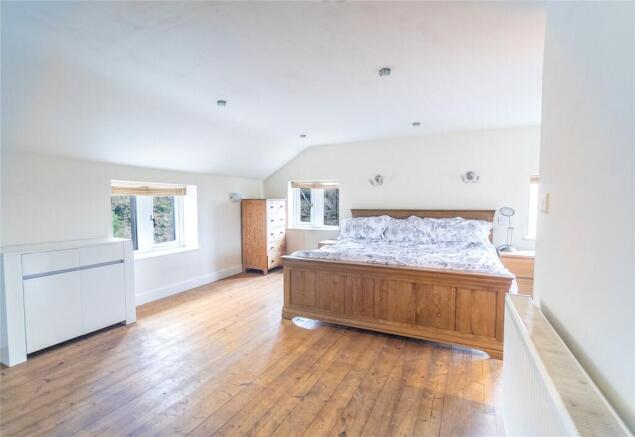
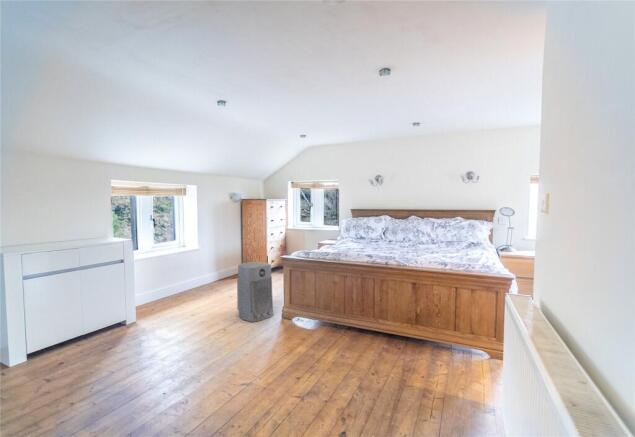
+ air purifier [236,261,274,323]
